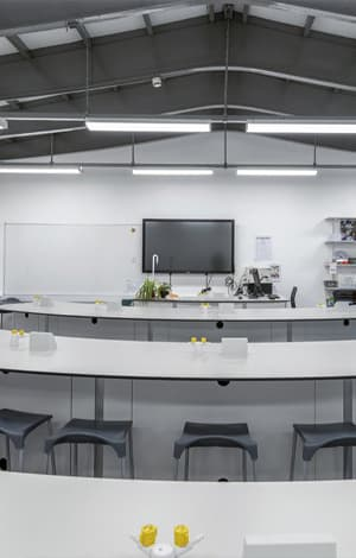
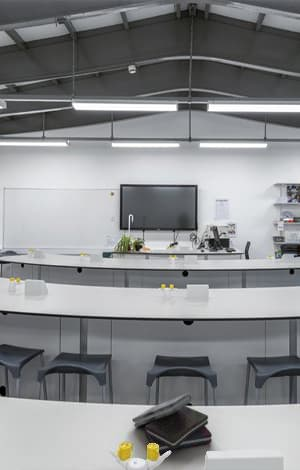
+ book [131,392,213,454]
